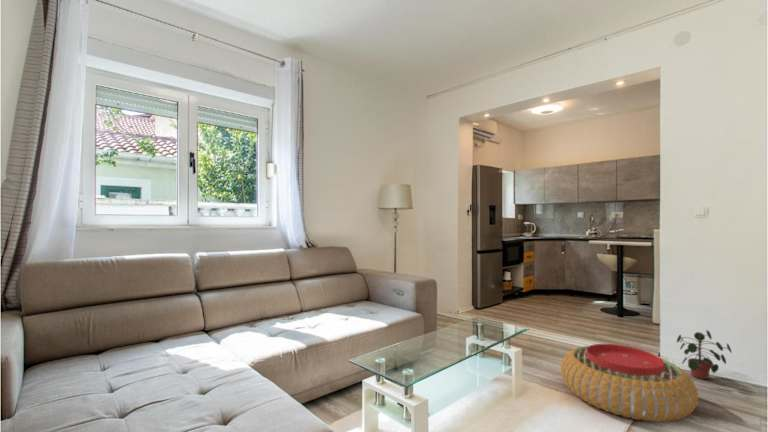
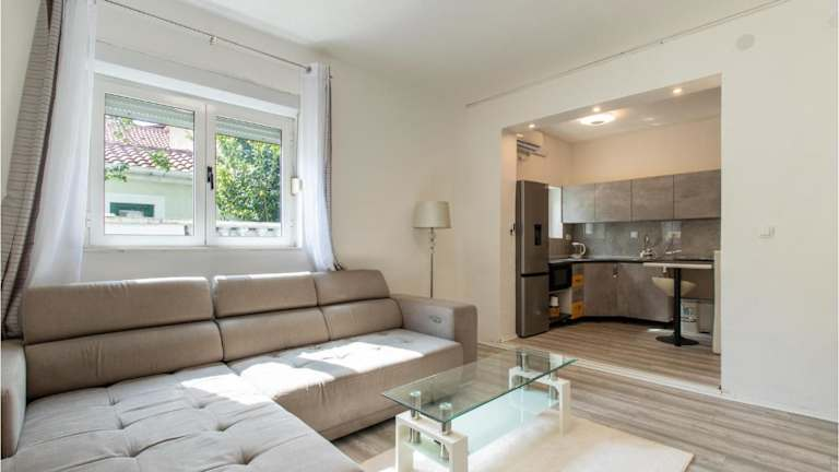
- potted plant [676,329,733,380]
- pouf [560,343,699,423]
